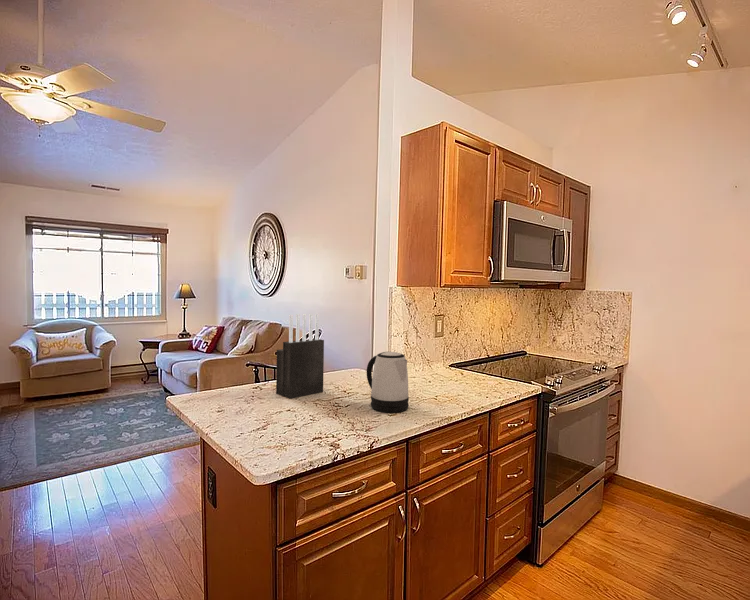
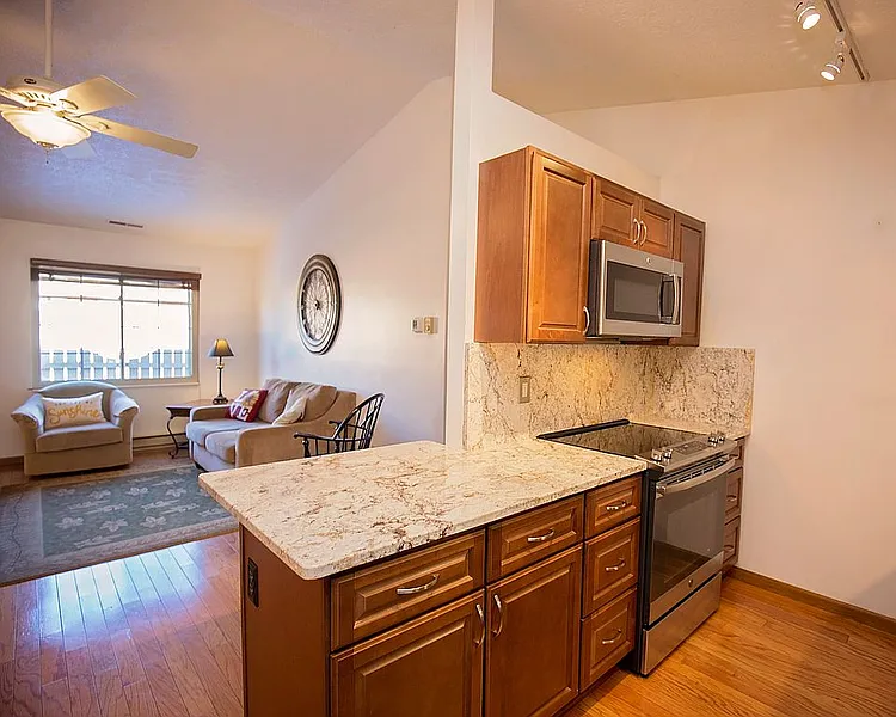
- kettle [366,351,410,413]
- knife block [275,313,325,400]
